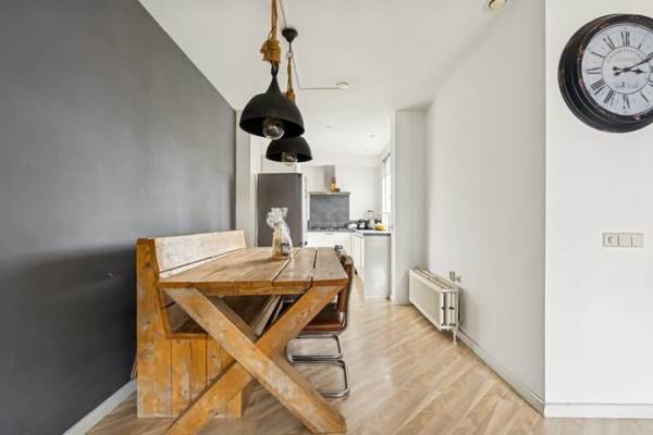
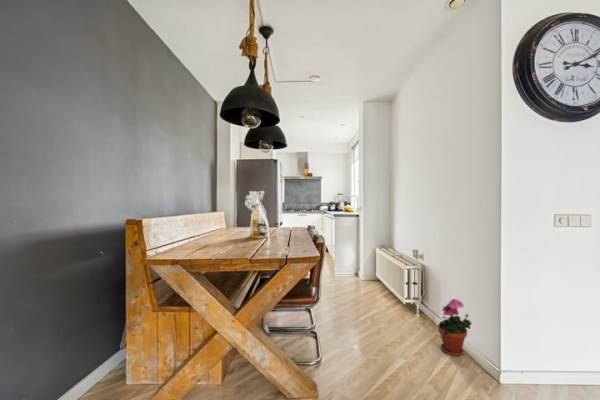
+ potted plant [437,298,473,357]
